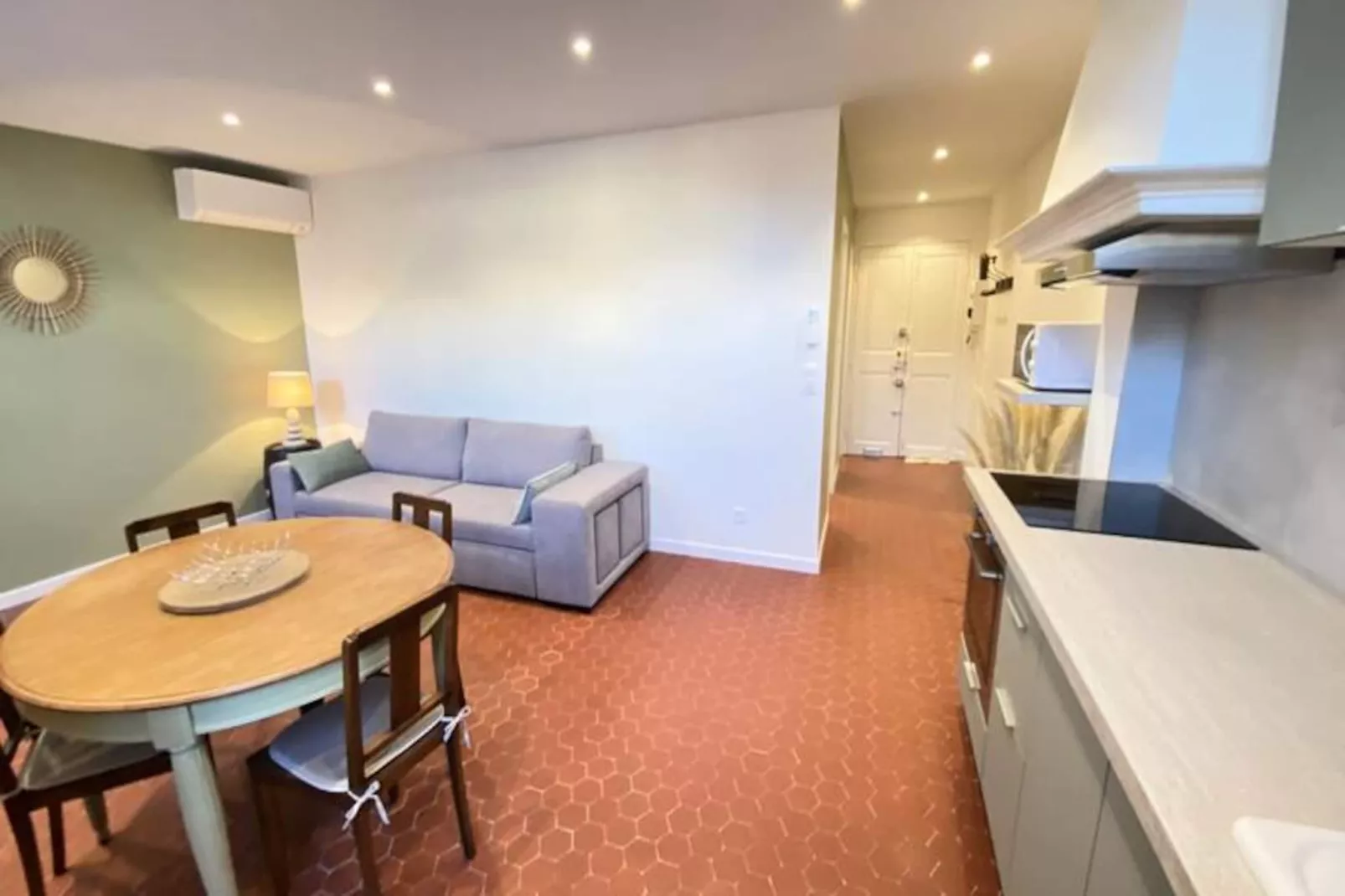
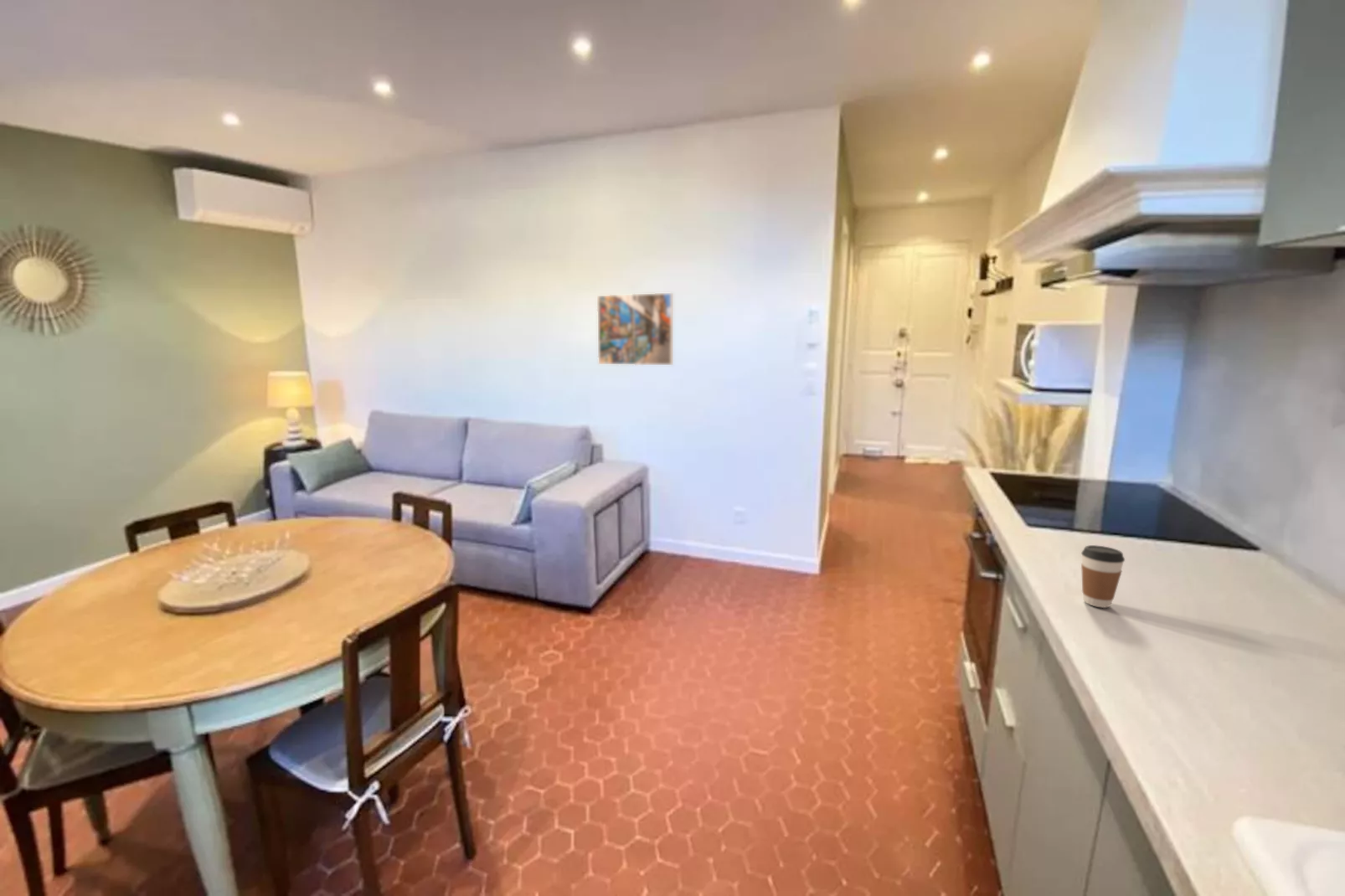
+ coffee cup [1080,544,1126,609]
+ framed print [596,292,674,366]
